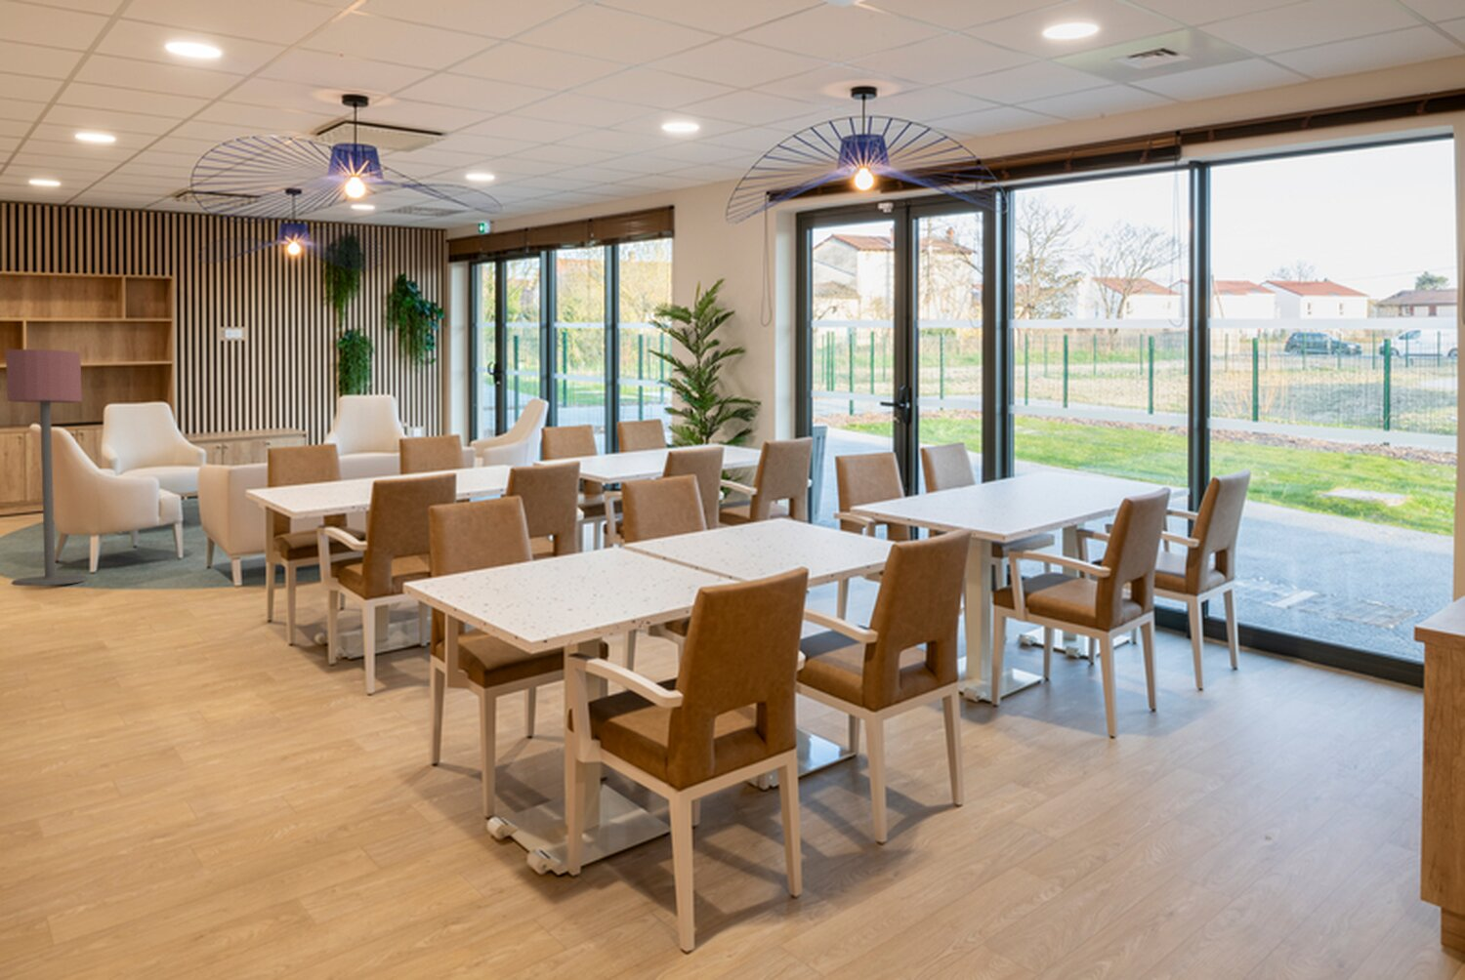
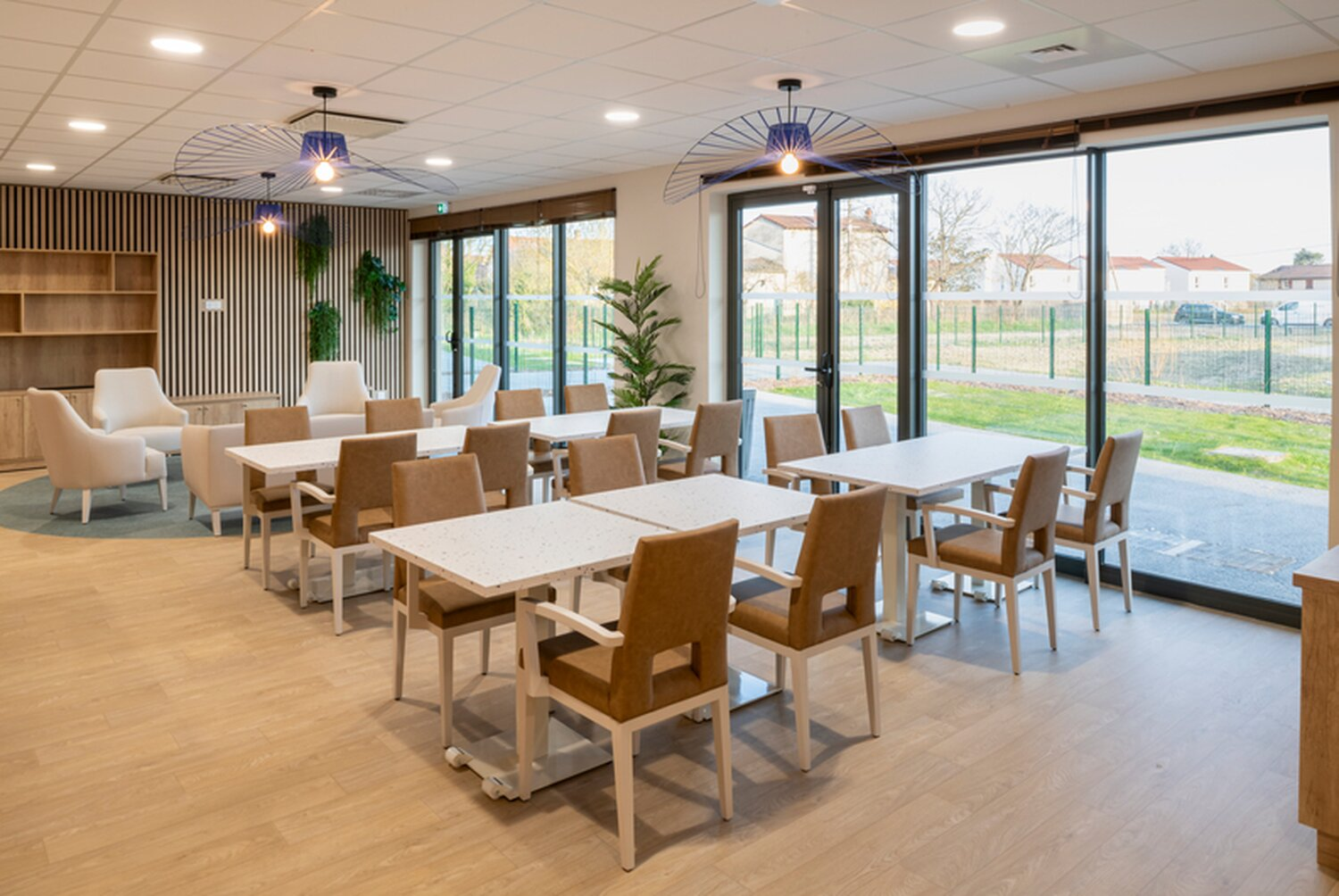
- floor lamp [4,349,89,586]
